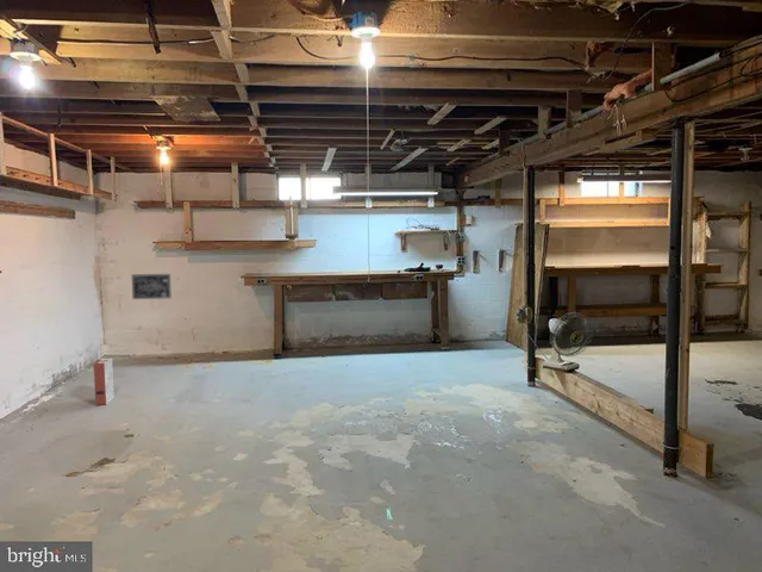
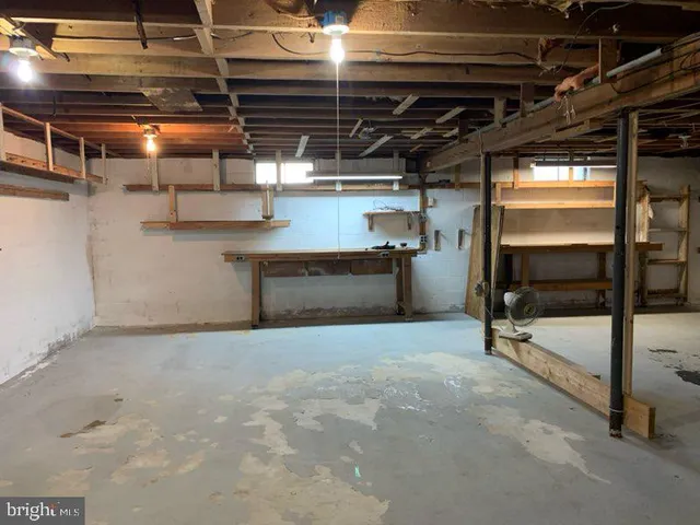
- cardboard box [93,356,115,406]
- wall art [131,273,173,300]
